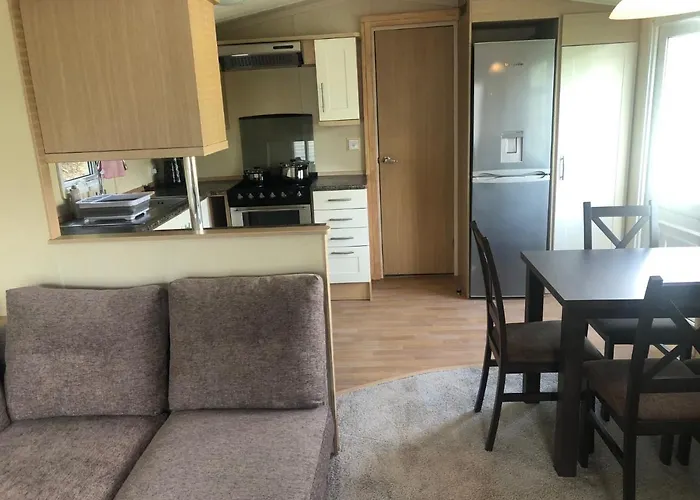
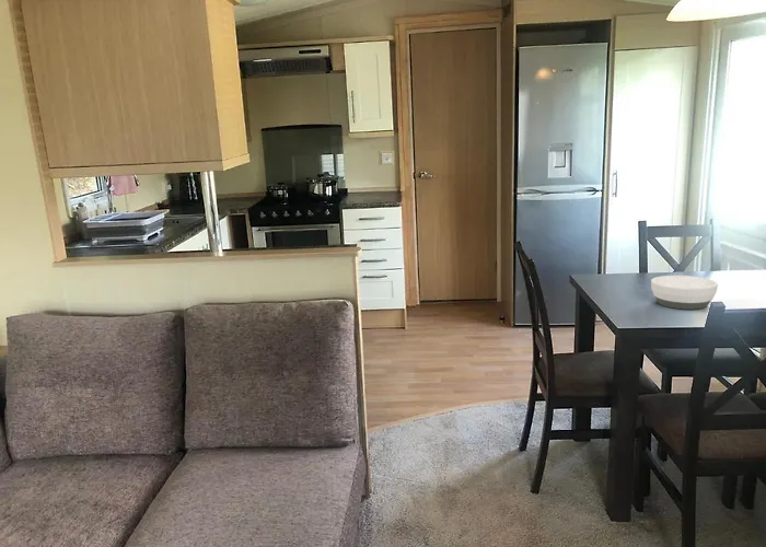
+ bowl [650,275,719,311]
